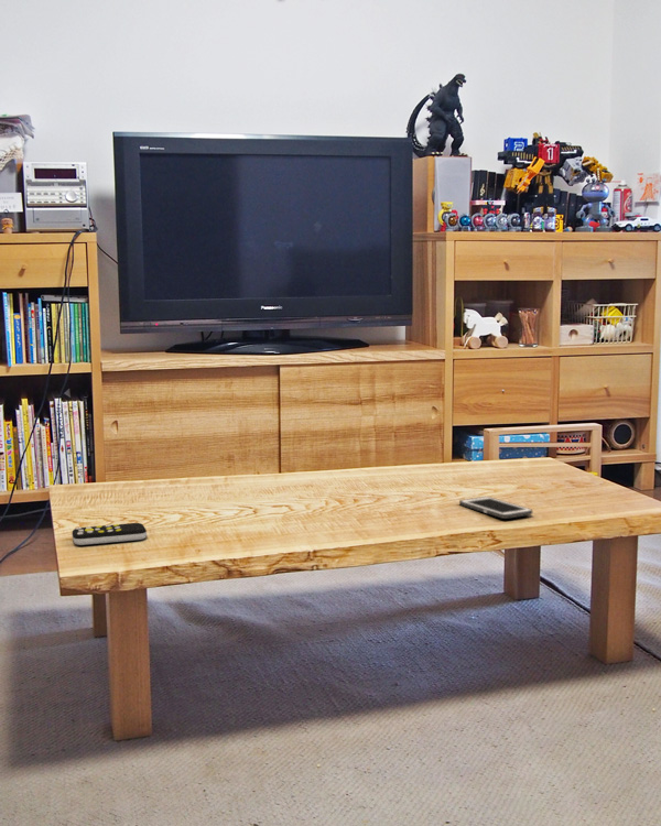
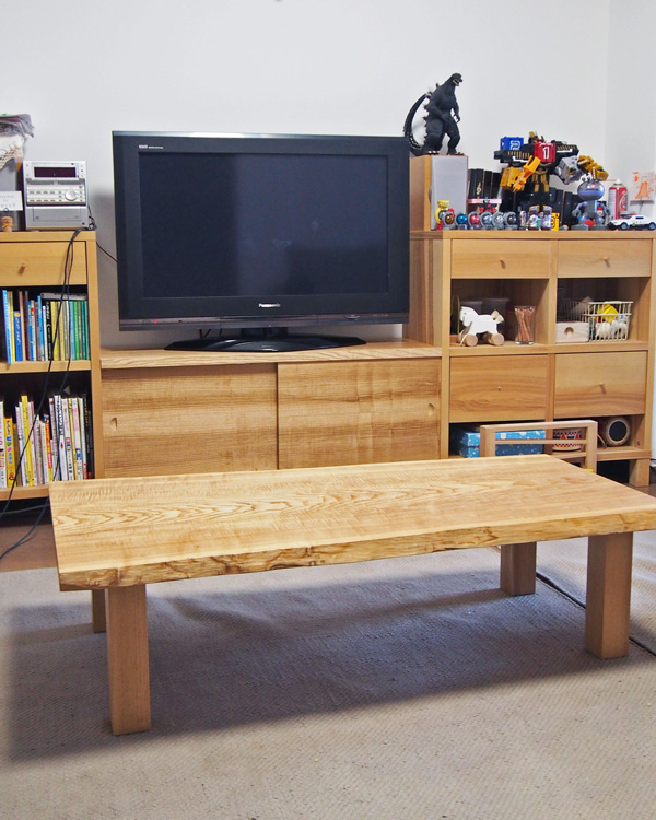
- remote control [71,522,148,546]
- cell phone [458,496,533,520]
